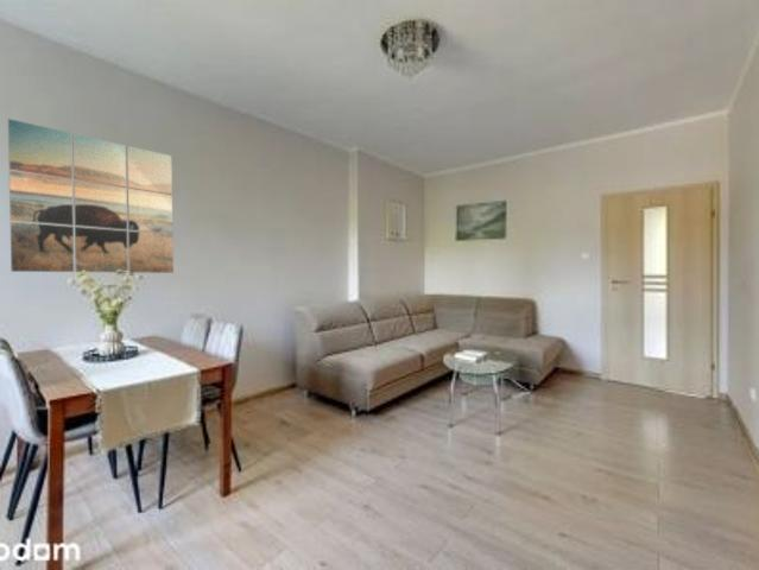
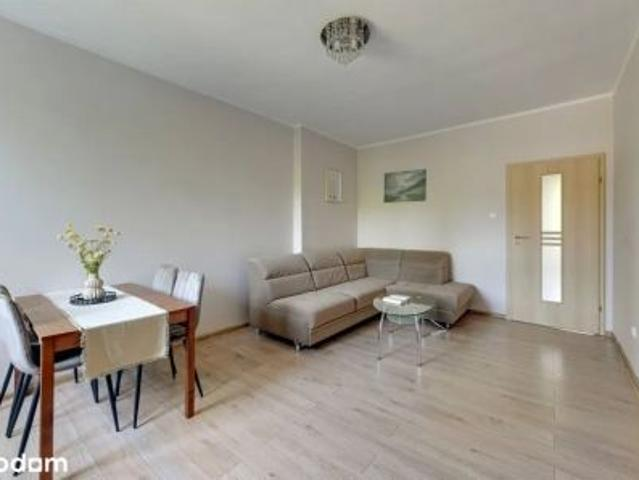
- wall art [7,118,175,274]
